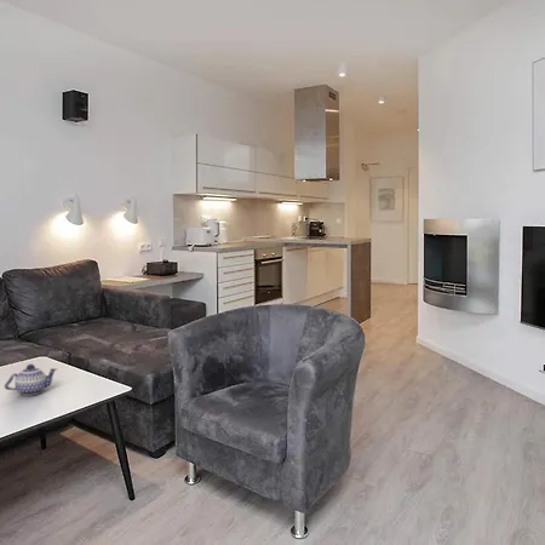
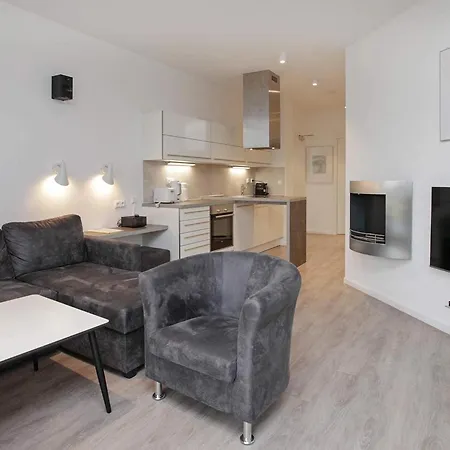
- teapot [4,363,58,397]
